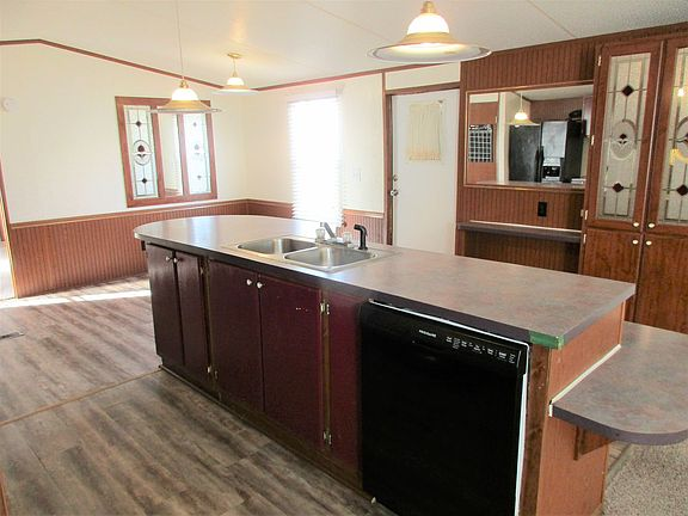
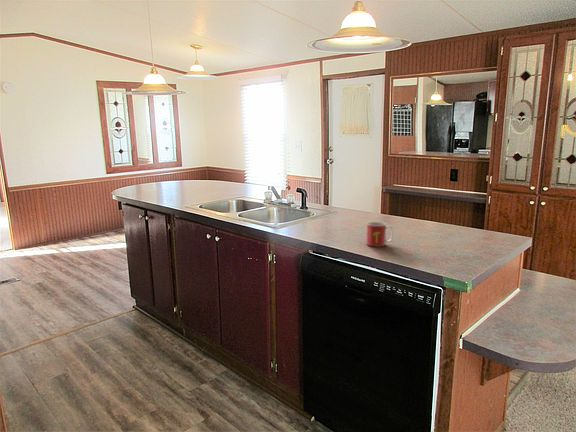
+ mug [365,221,394,248]
